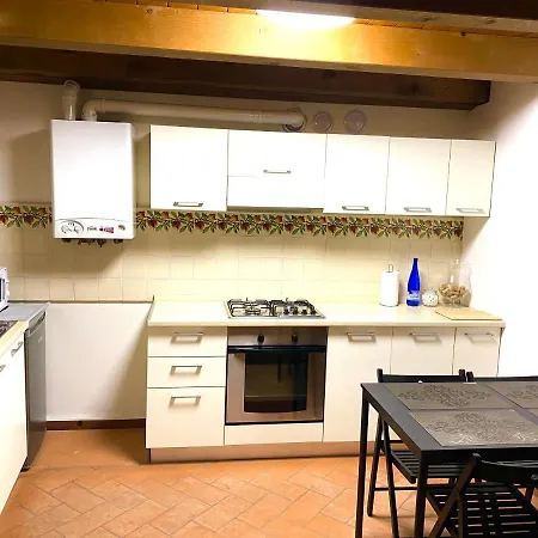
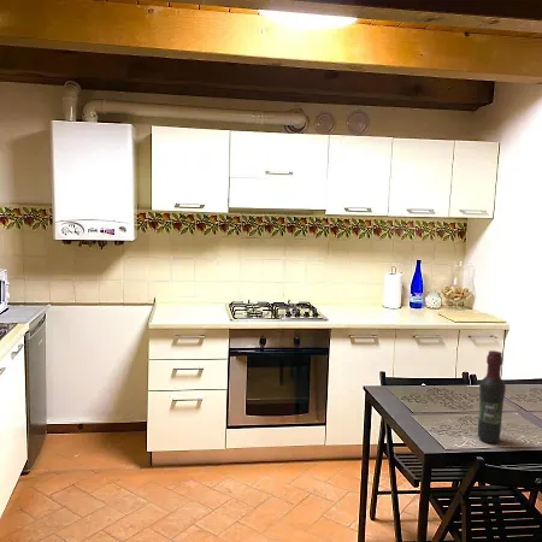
+ wine bottle [477,349,507,444]
